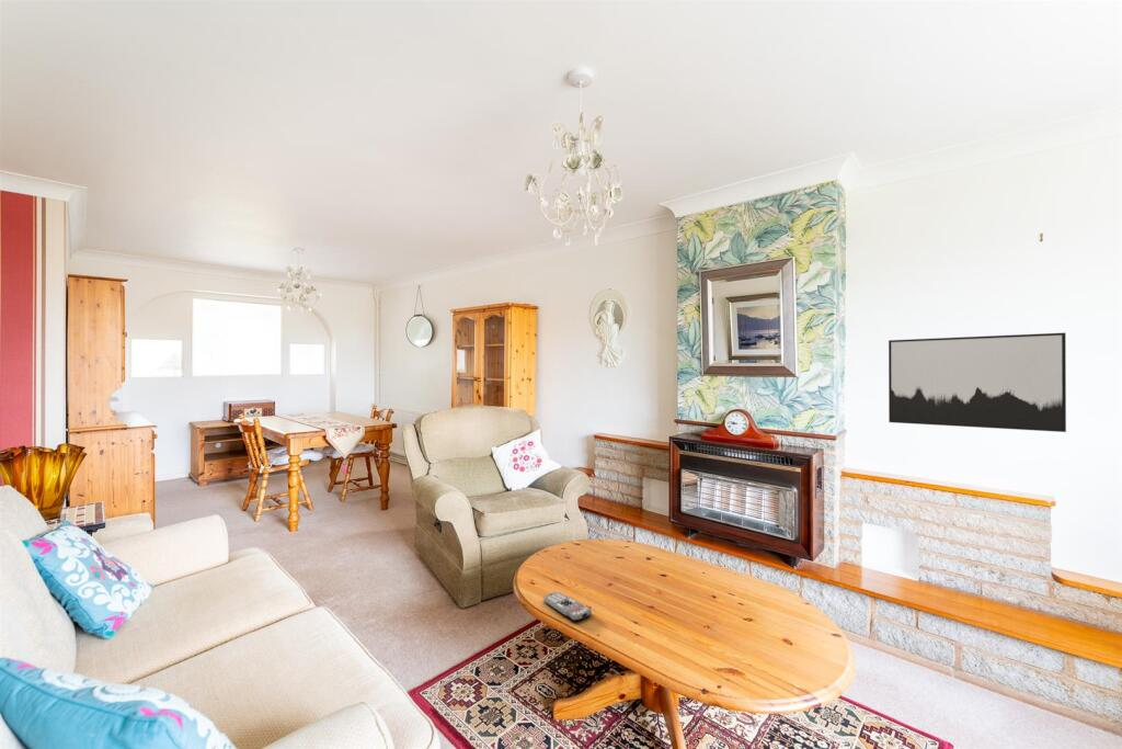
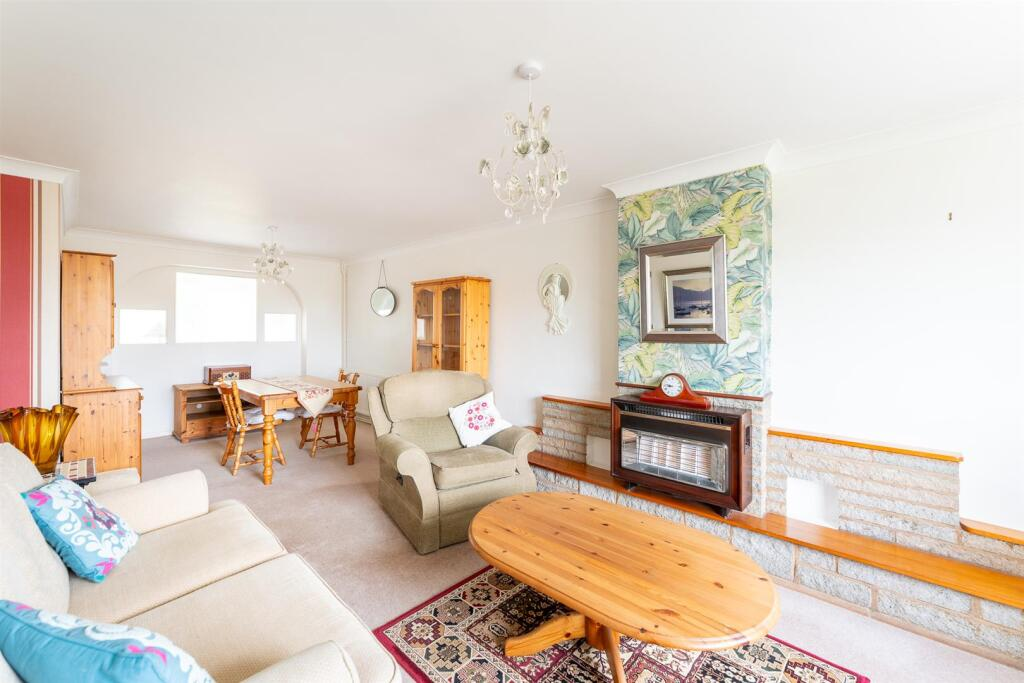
- remote control [543,591,593,622]
- wall art [888,331,1067,433]
